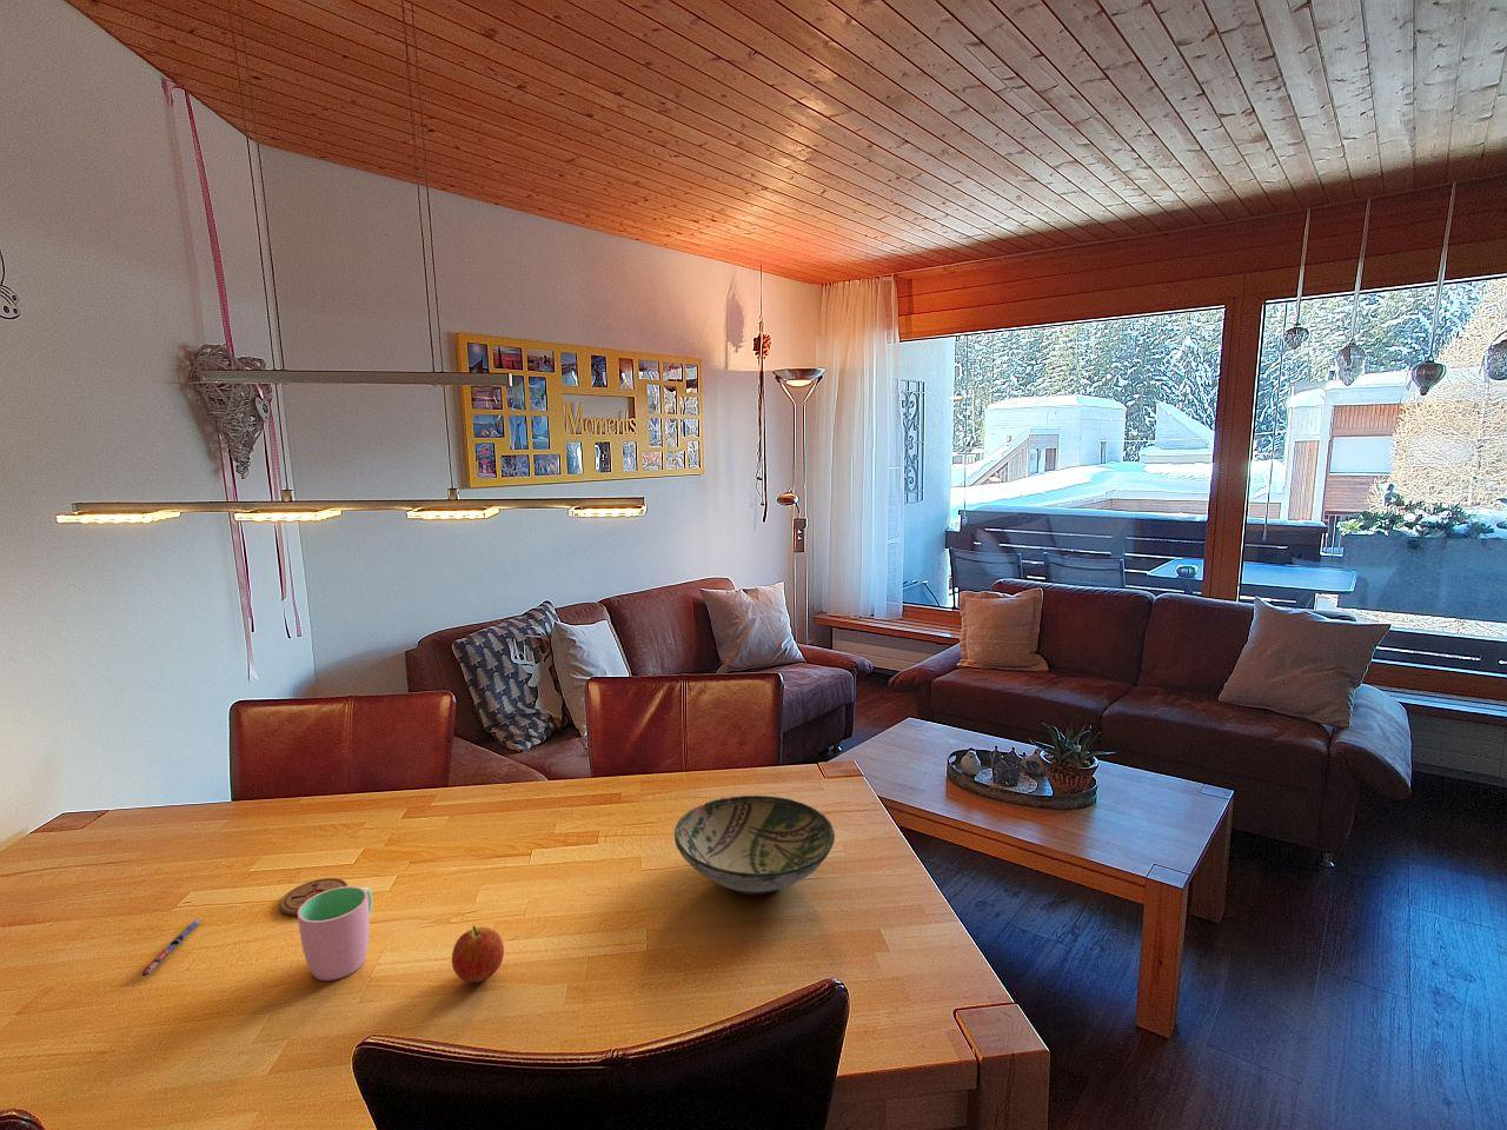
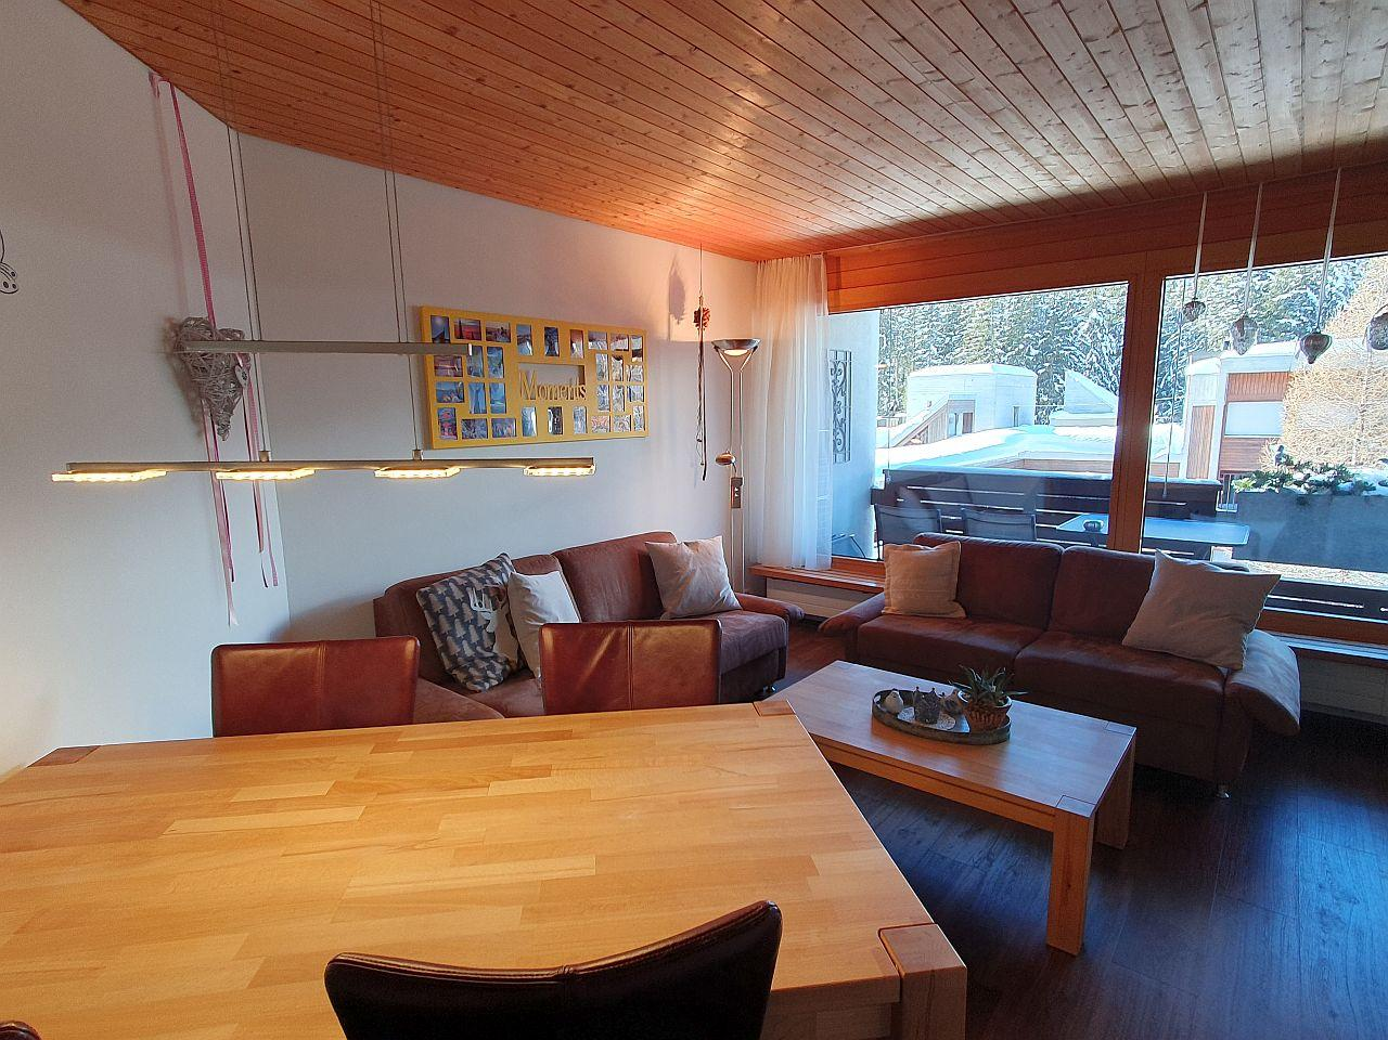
- coaster [279,877,349,916]
- pen [140,918,204,977]
- cup [297,885,375,982]
- fruit [451,925,505,983]
- bowl [674,794,835,896]
